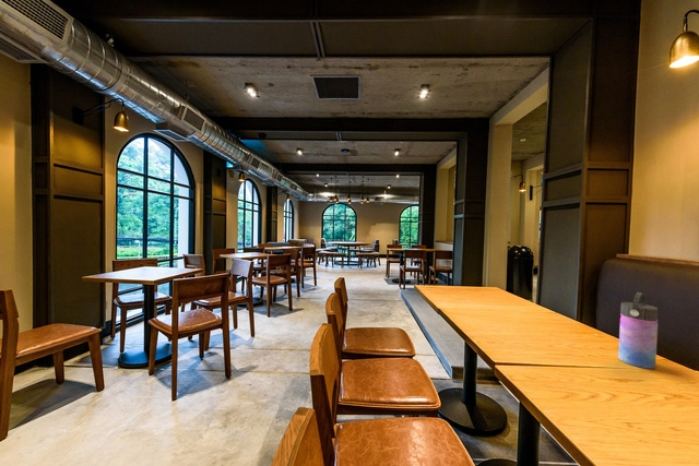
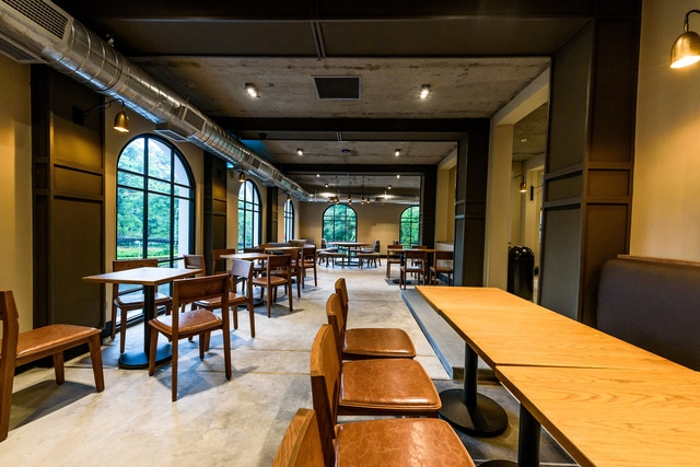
- water bottle [617,291,659,370]
